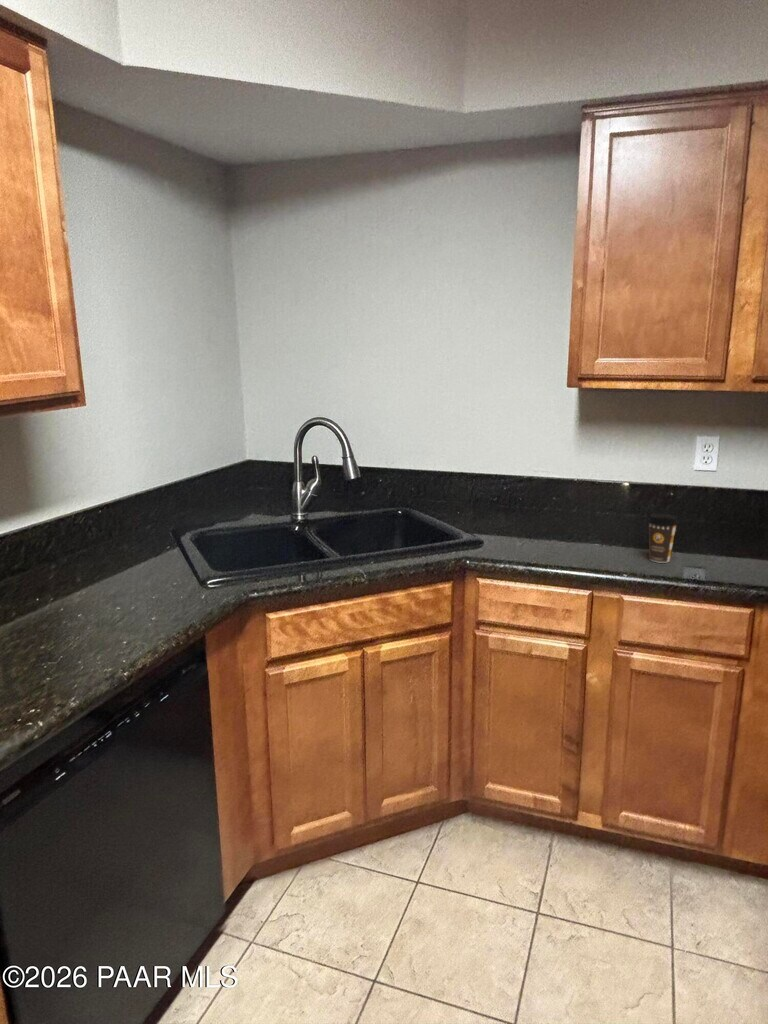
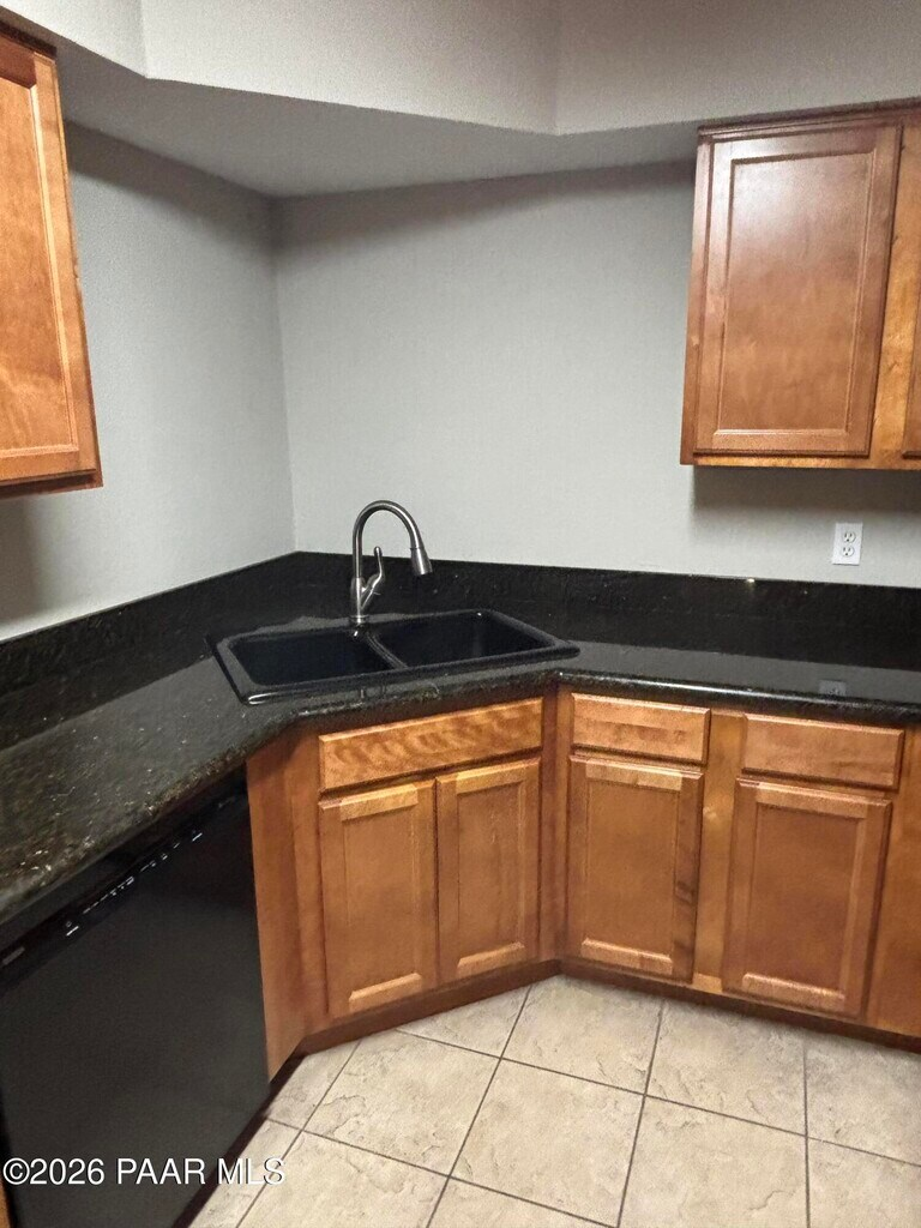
- coffee cup [646,512,680,564]
